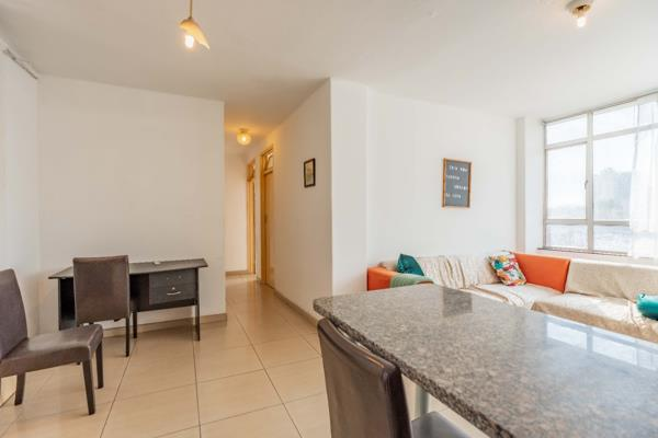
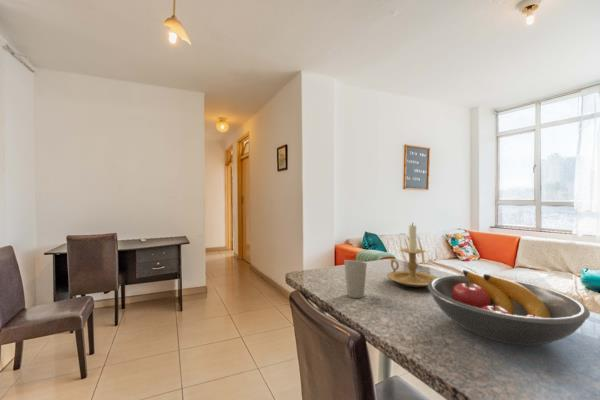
+ fruit bowl [427,269,591,346]
+ cup [343,259,368,299]
+ candle holder [386,222,438,288]
